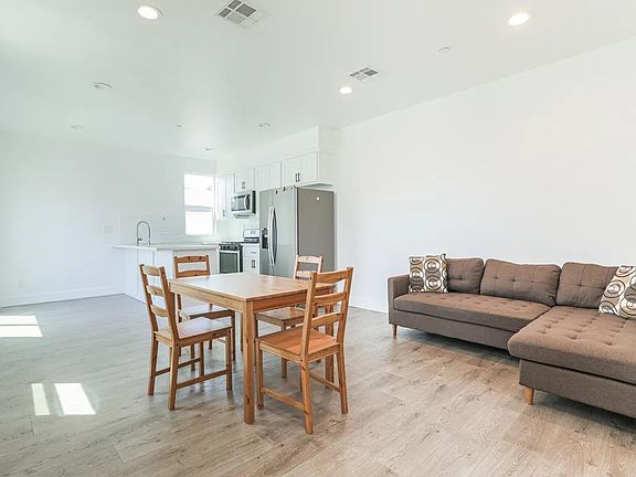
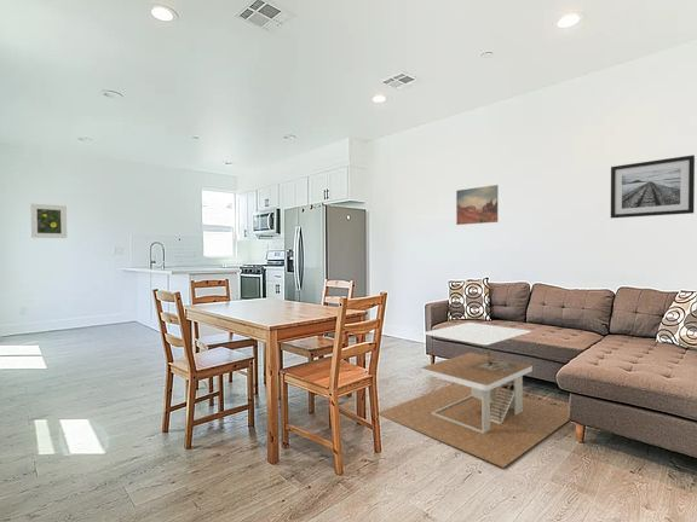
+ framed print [29,203,68,239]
+ wall art [455,184,499,226]
+ wall art [610,153,696,219]
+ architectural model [378,321,570,469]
